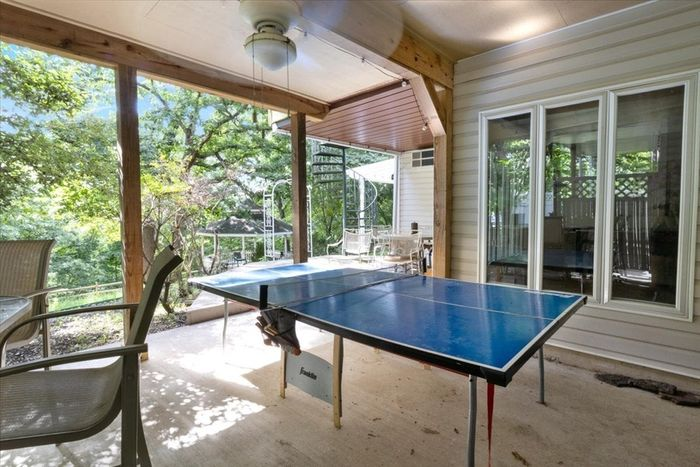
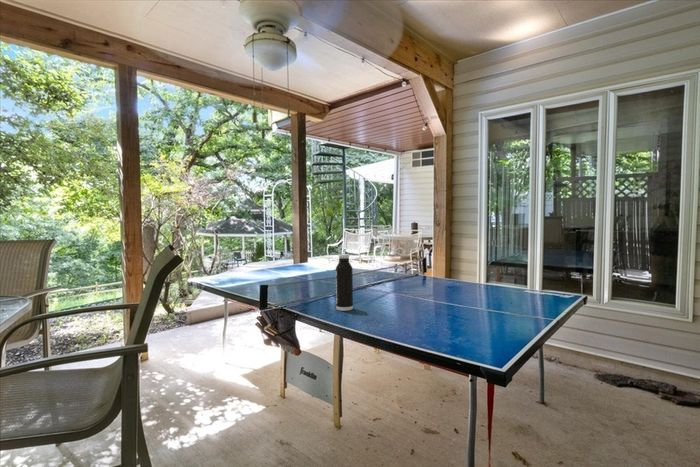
+ water bottle [335,253,354,312]
